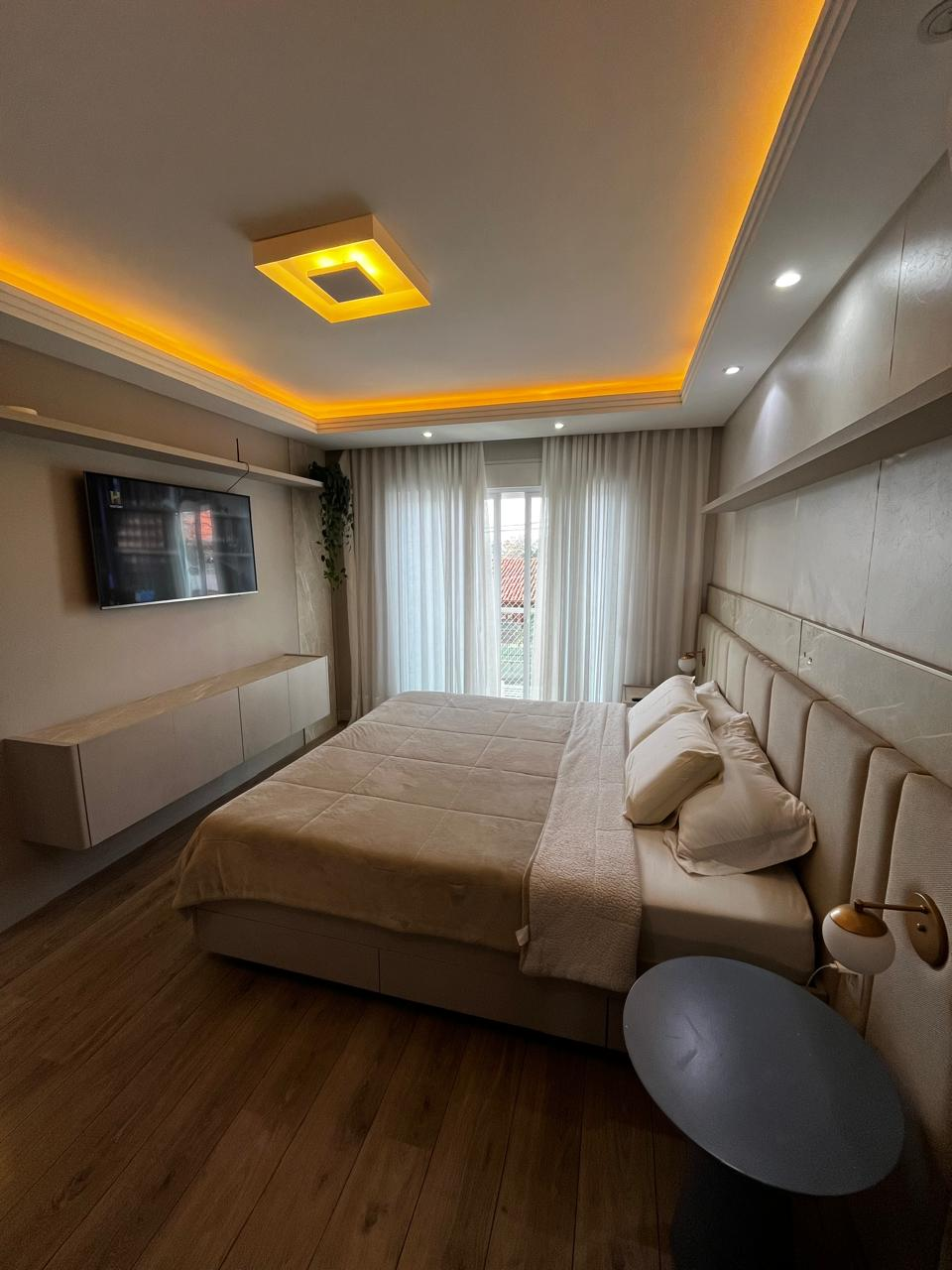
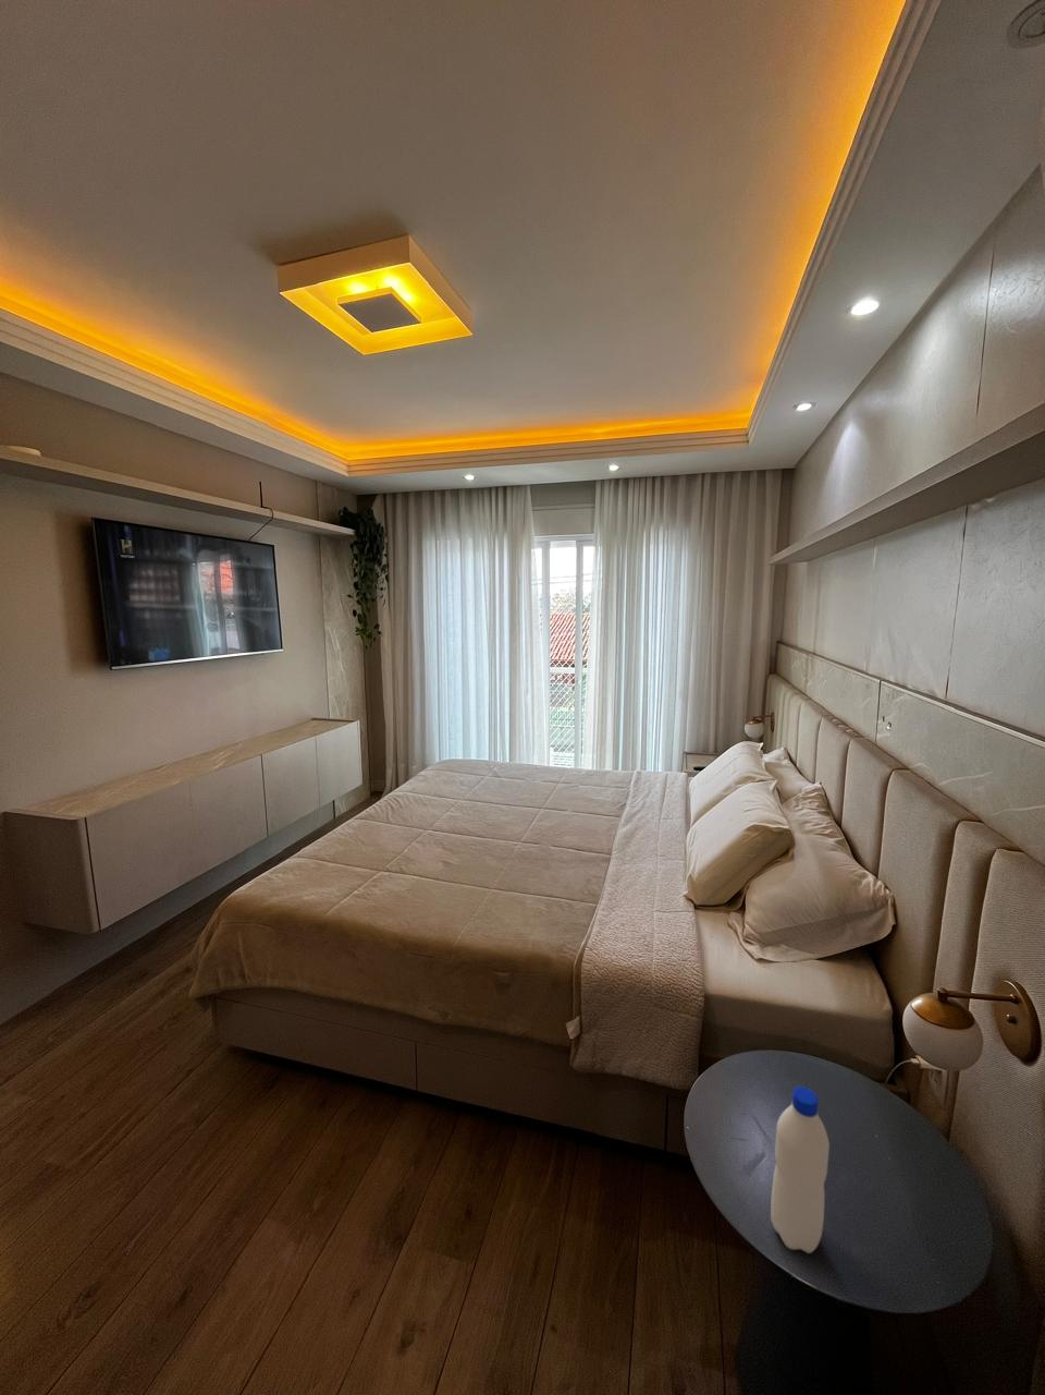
+ water bottle [769,1085,831,1254]
